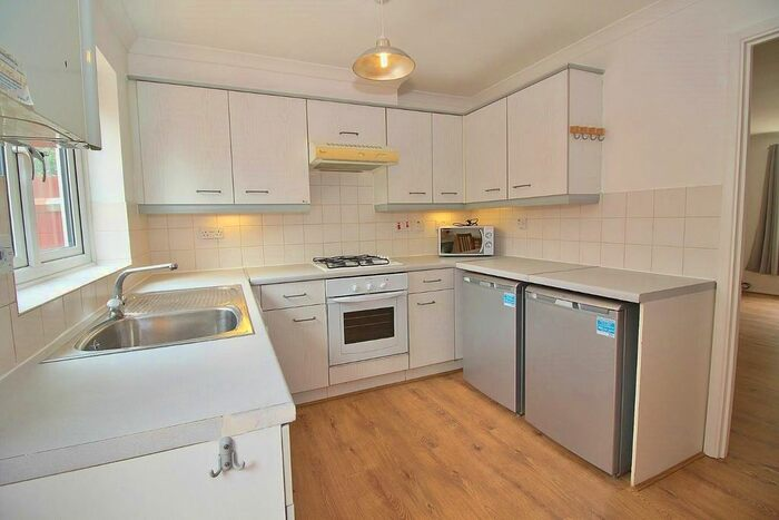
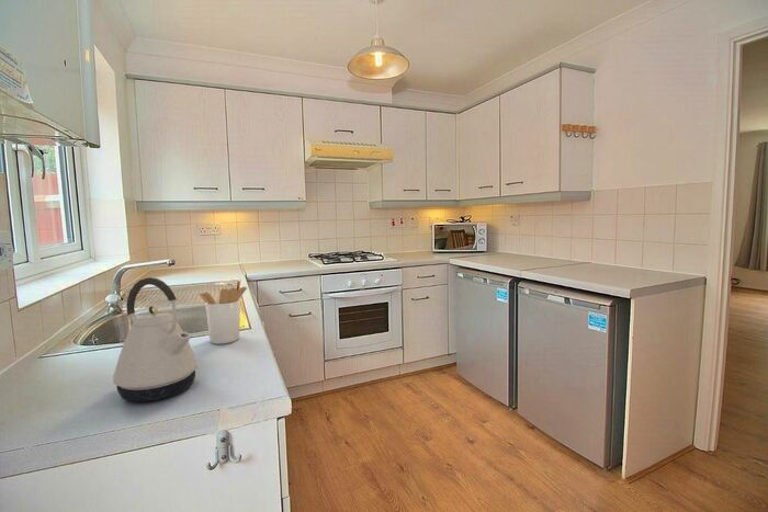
+ utensil holder [199,278,248,345]
+ kettle [112,276,199,402]
